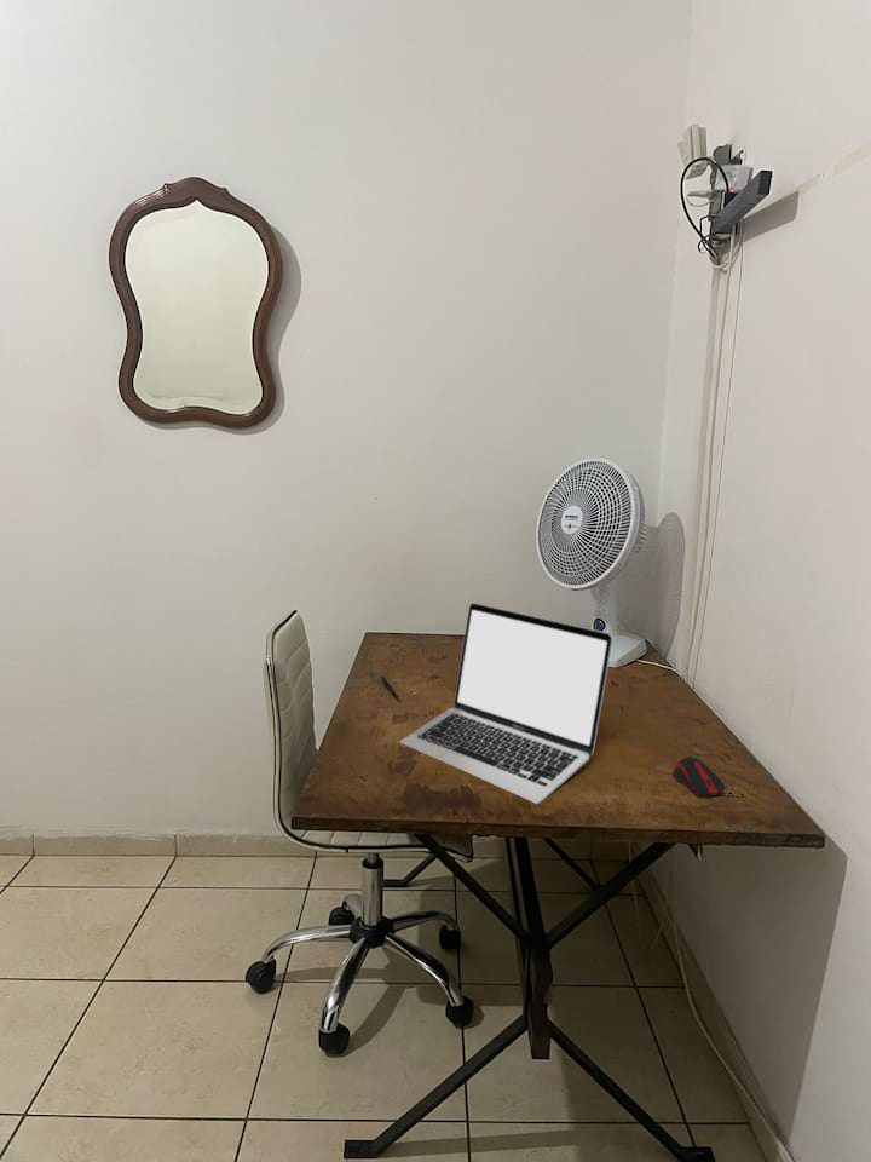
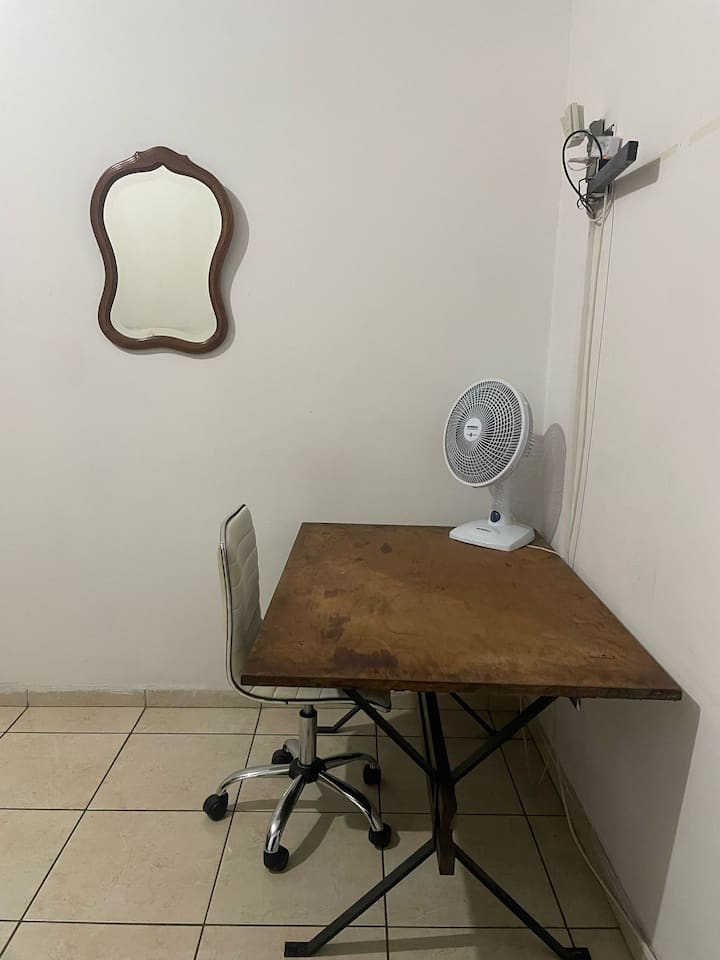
- pen [380,675,403,704]
- laptop [398,602,613,805]
- computer mouse [671,755,727,799]
